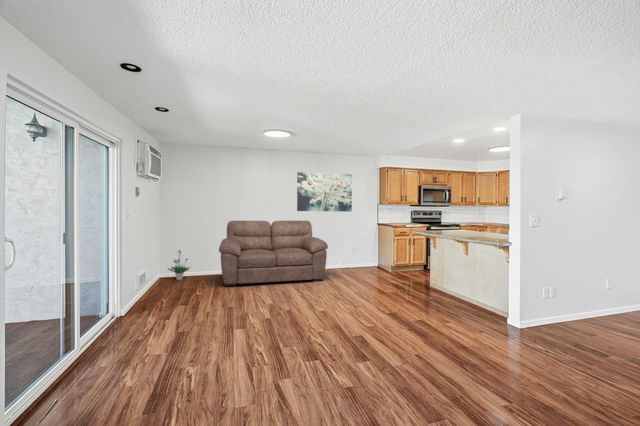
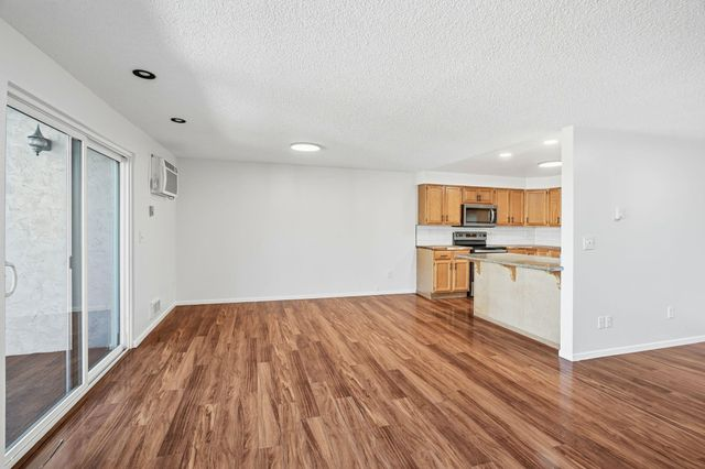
- potted plant [167,249,191,281]
- wall art [296,171,353,213]
- sofa [218,220,329,287]
